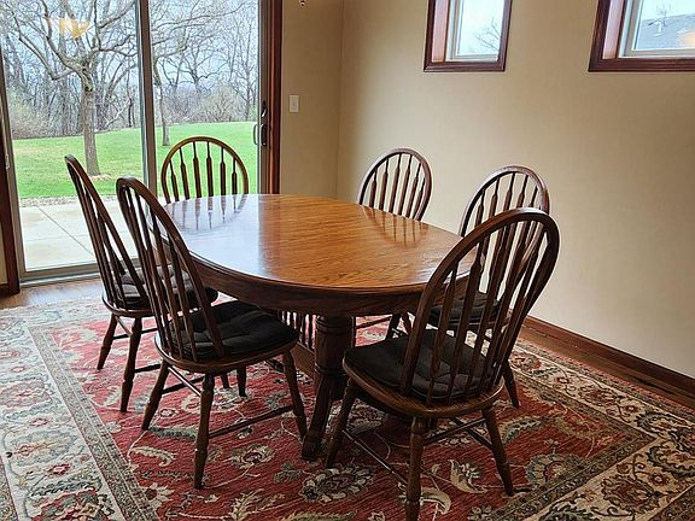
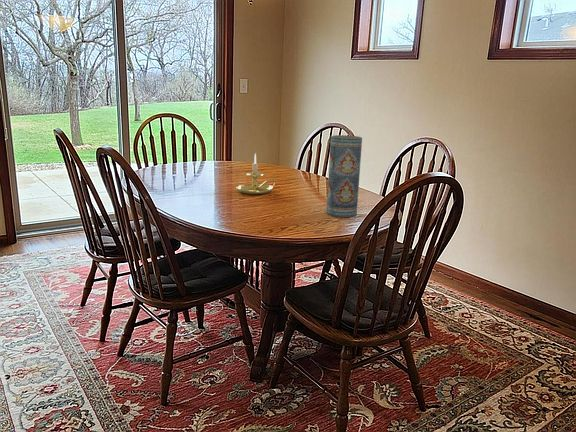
+ vase [326,134,363,218]
+ candle holder [235,152,279,195]
